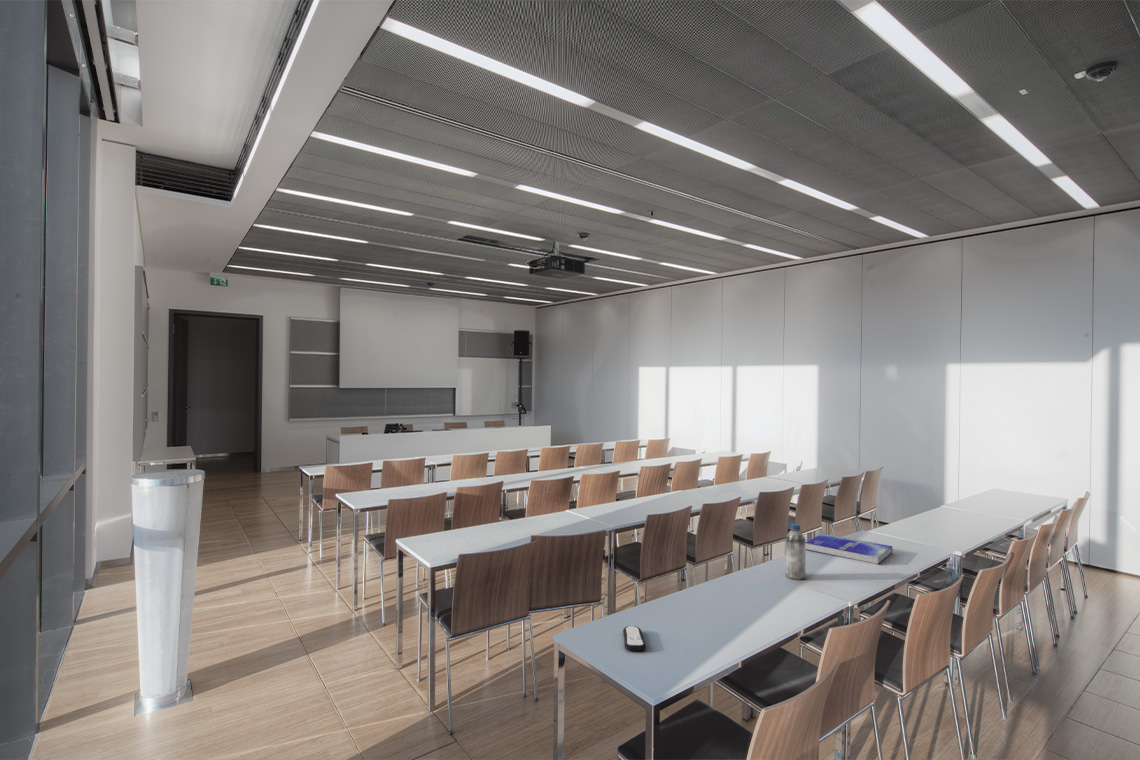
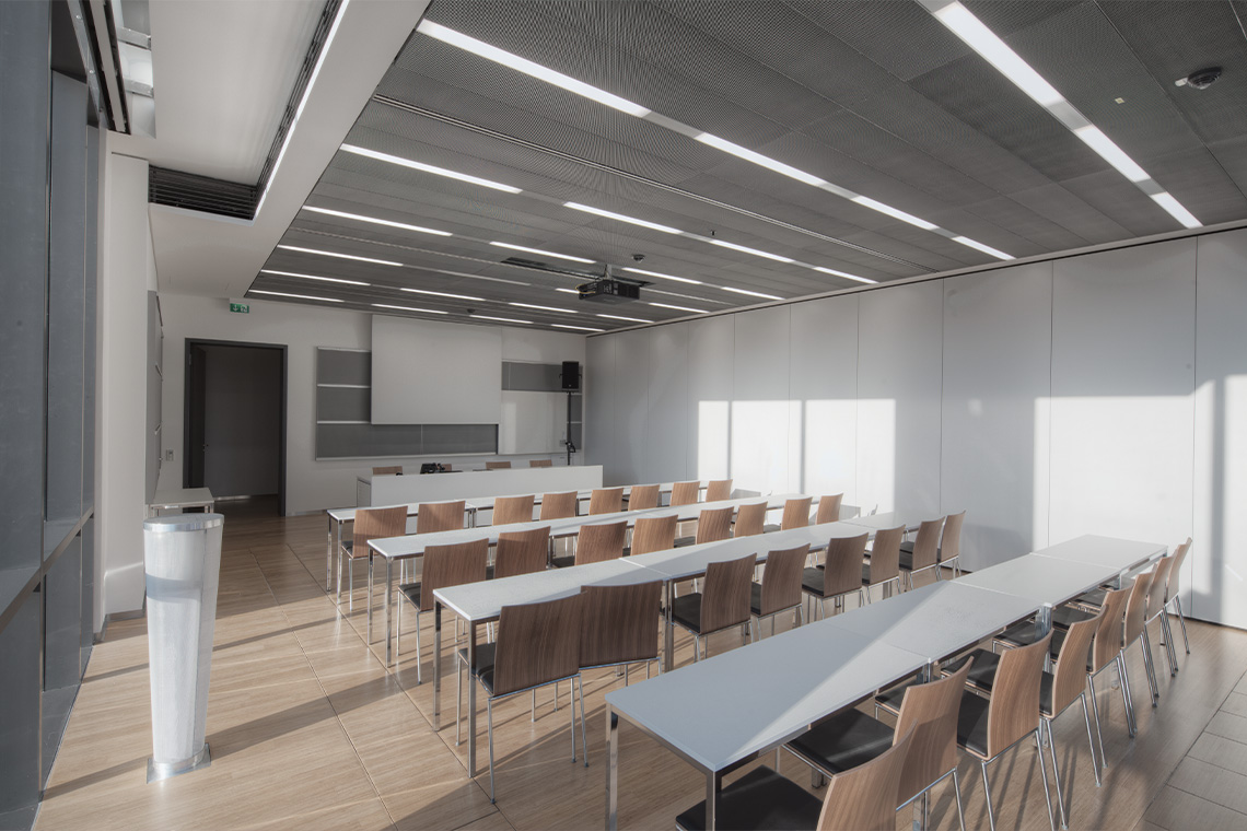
- water bottle [785,523,807,581]
- remote control [622,625,647,652]
- book [805,532,893,565]
